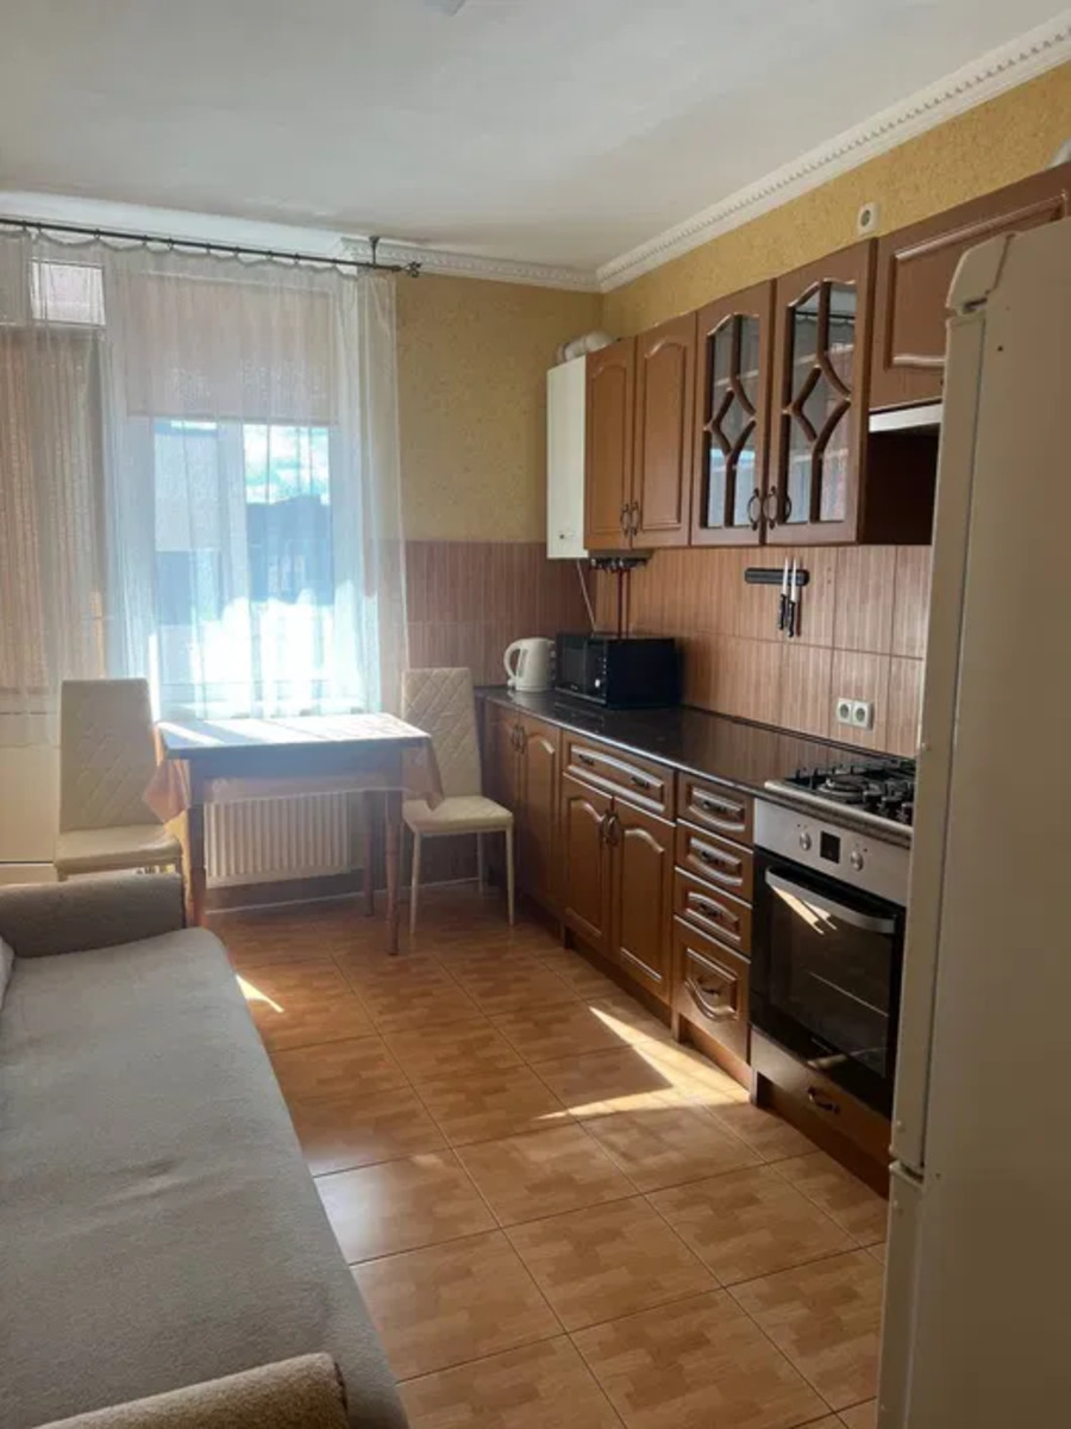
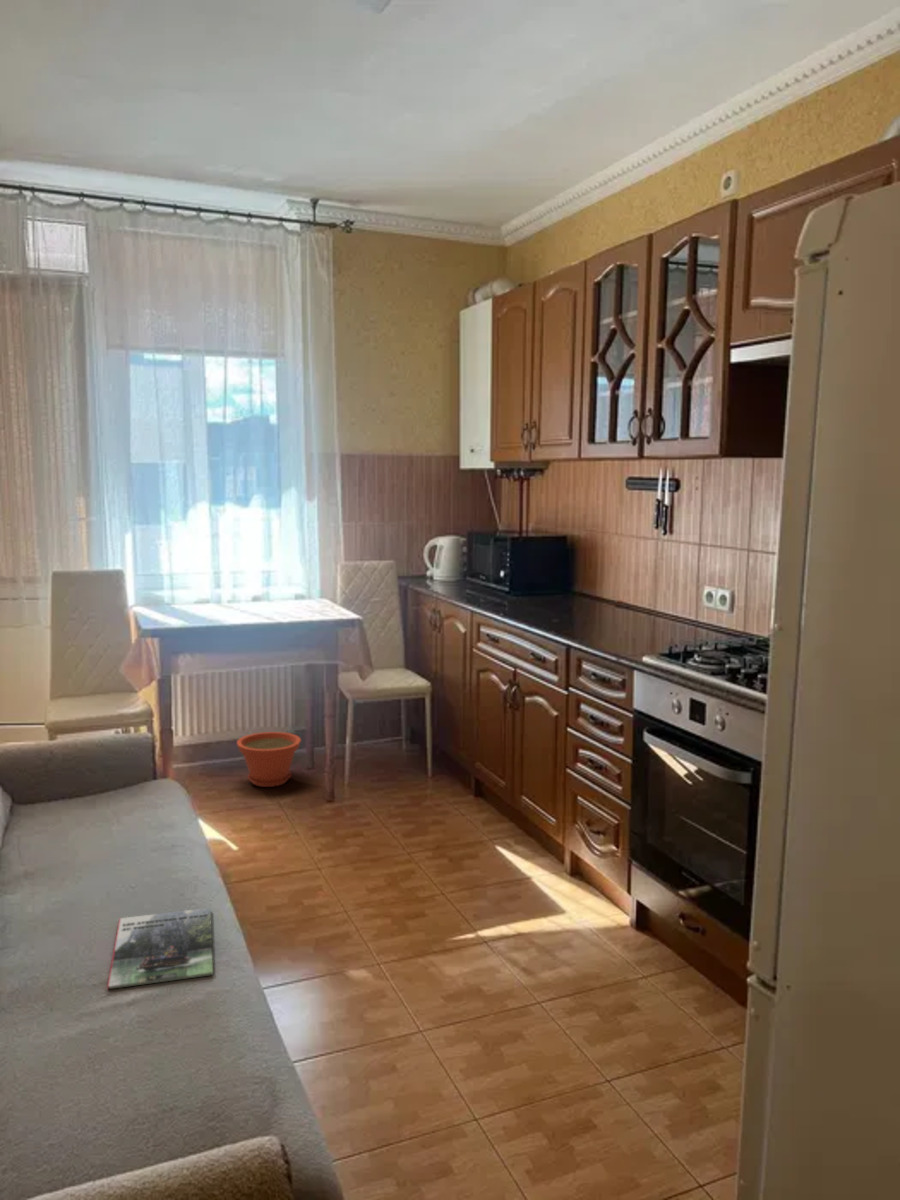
+ plant pot [236,731,302,788]
+ magazine [106,907,214,990]
